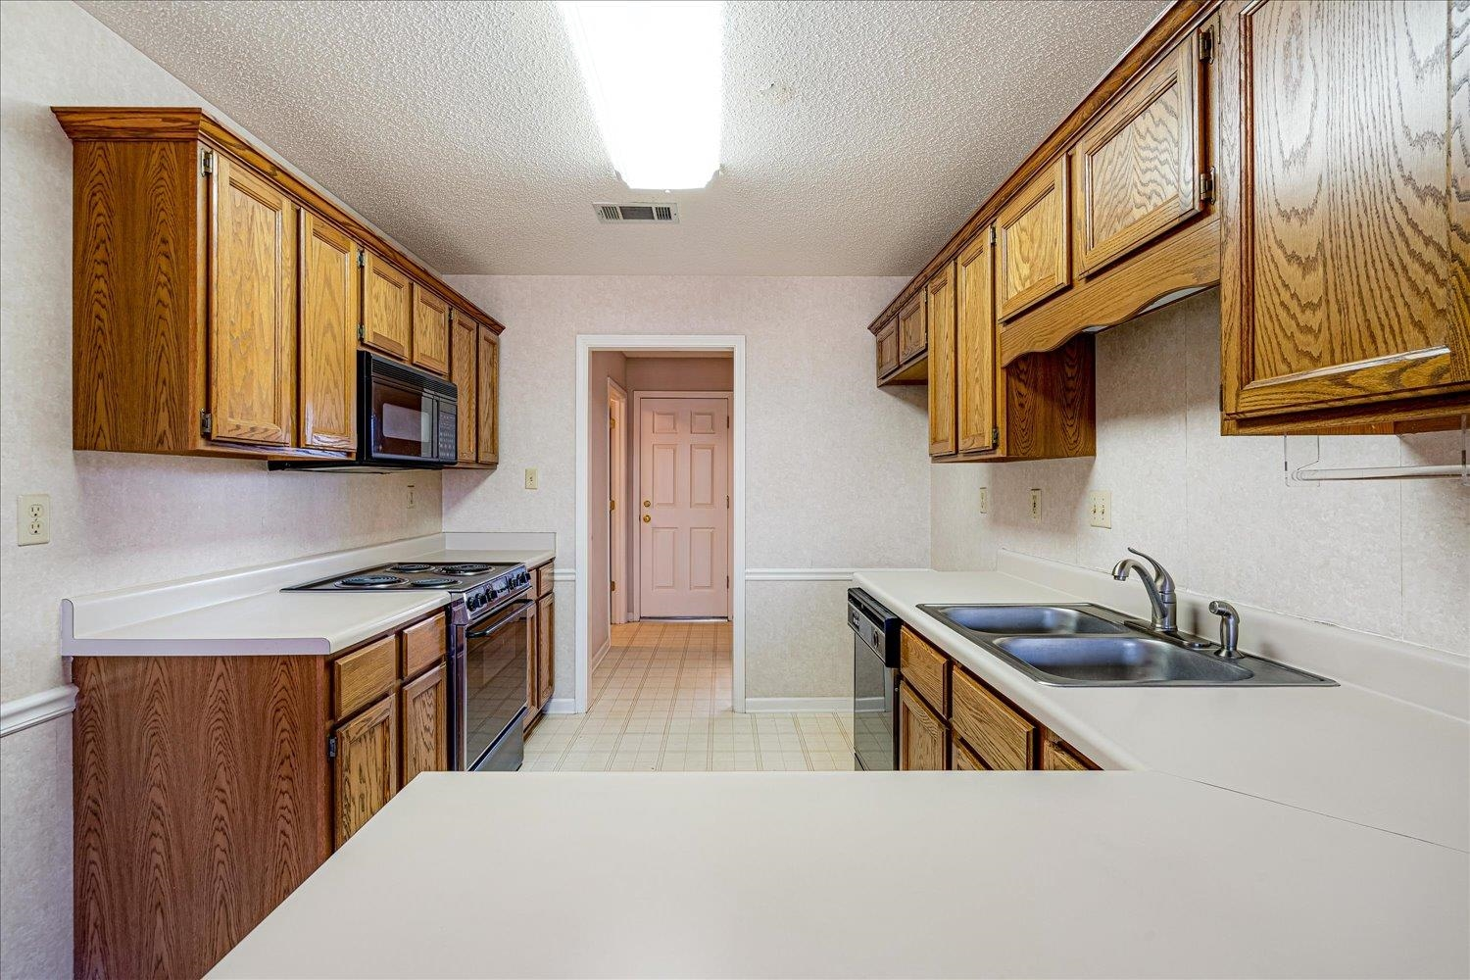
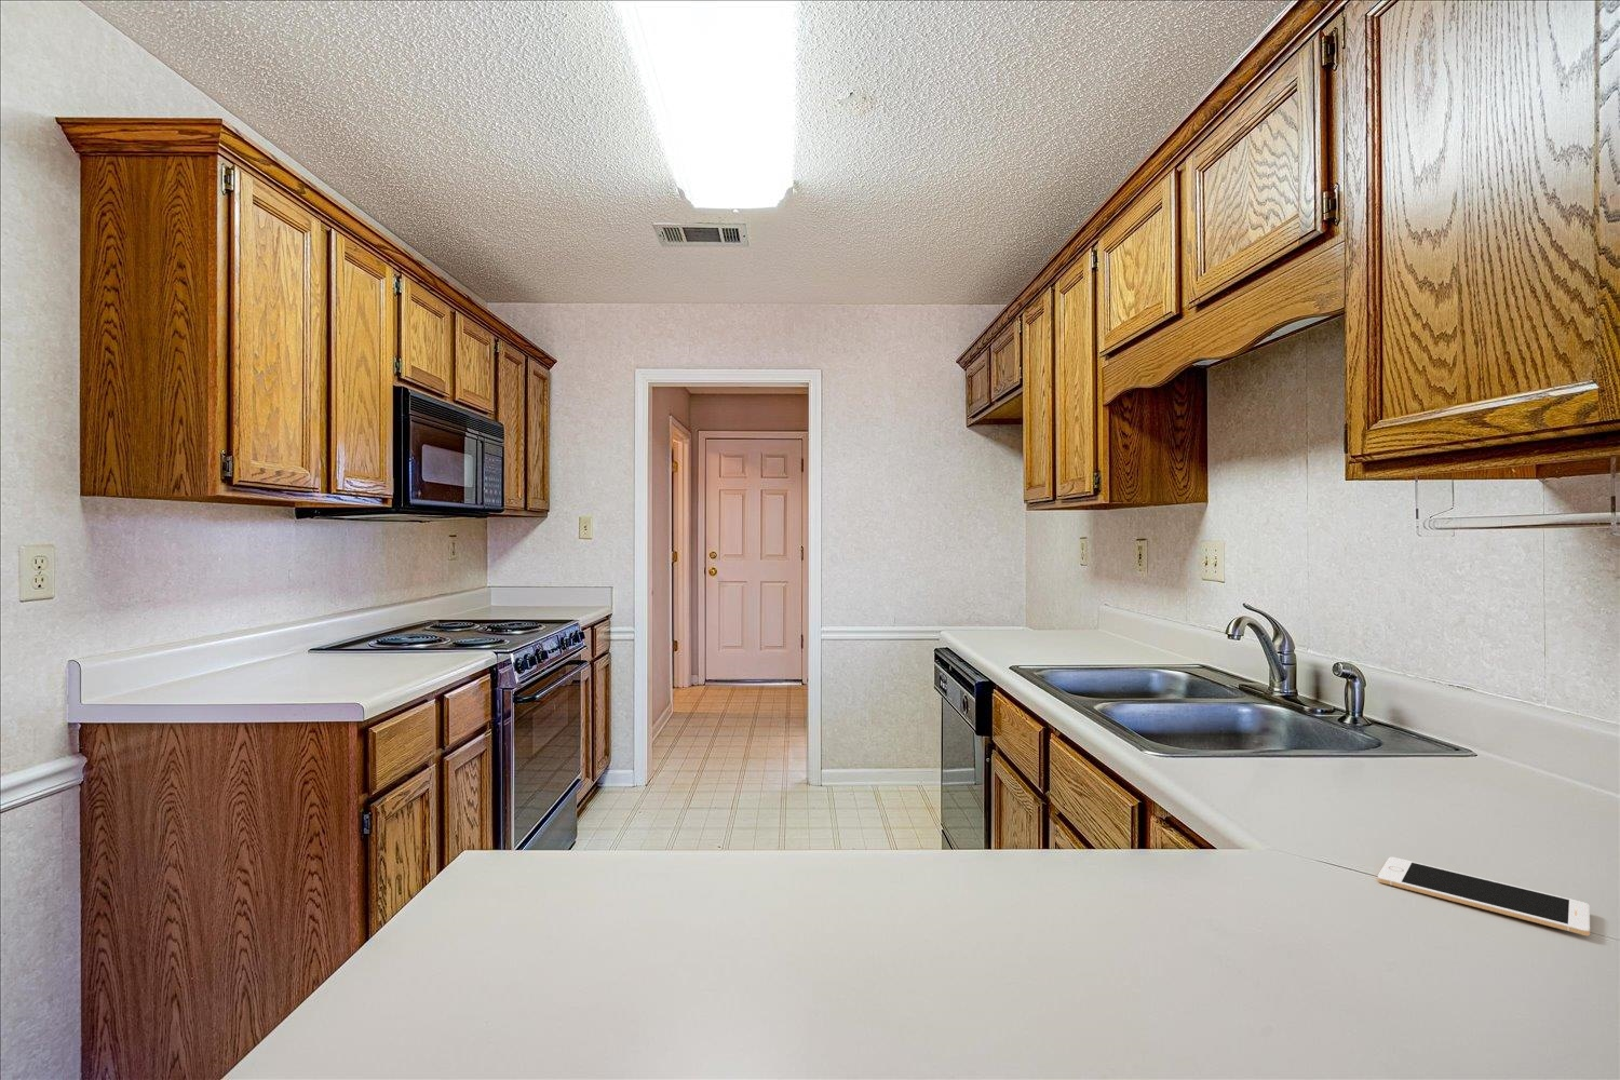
+ cell phone [1377,857,1591,937]
